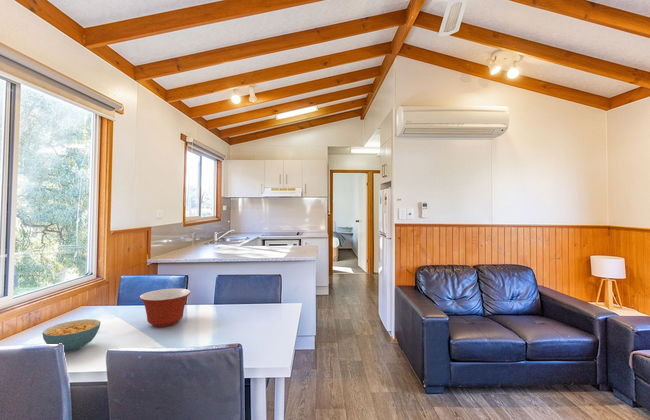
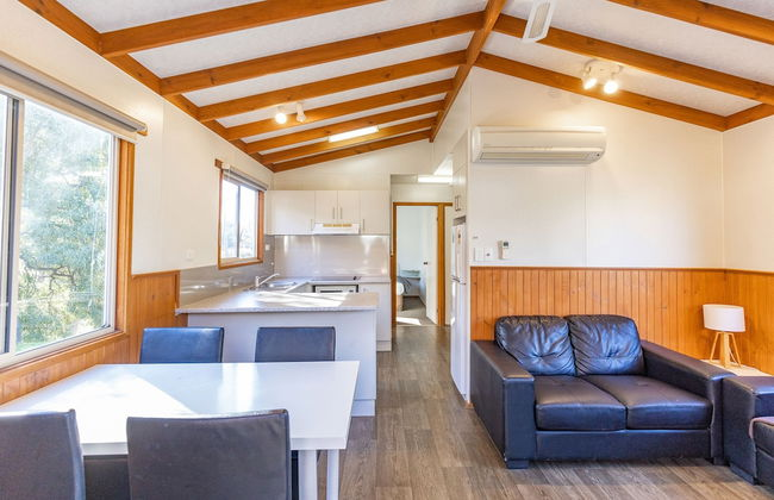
- mixing bowl [139,287,191,328]
- cereal bowl [41,318,102,353]
